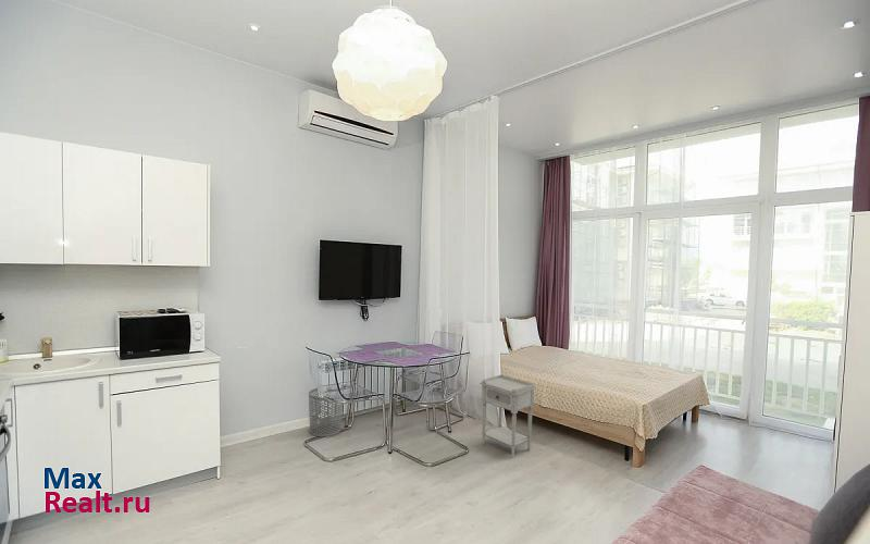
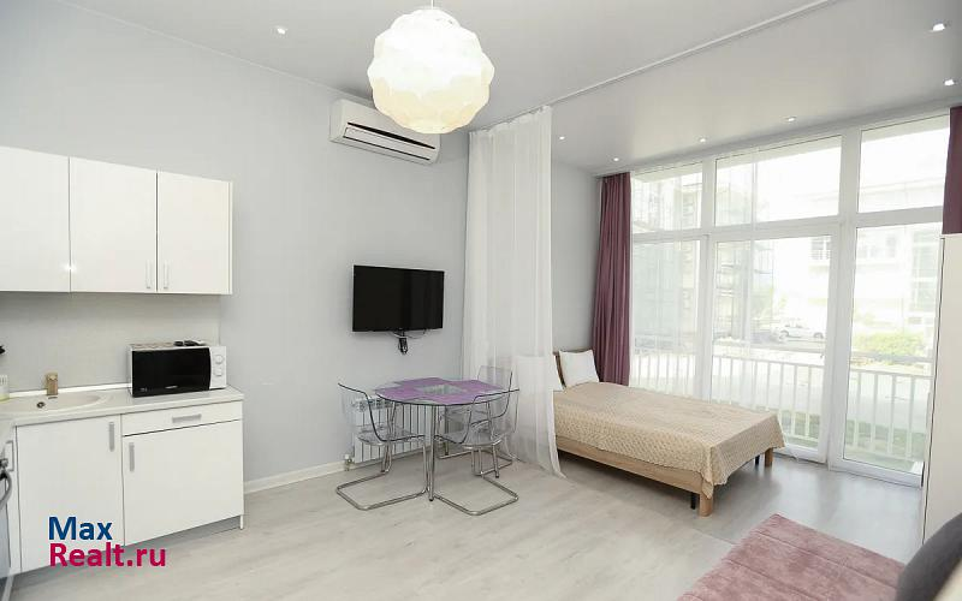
- waste bin [308,387,344,437]
- nightstand [478,374,537,459]
